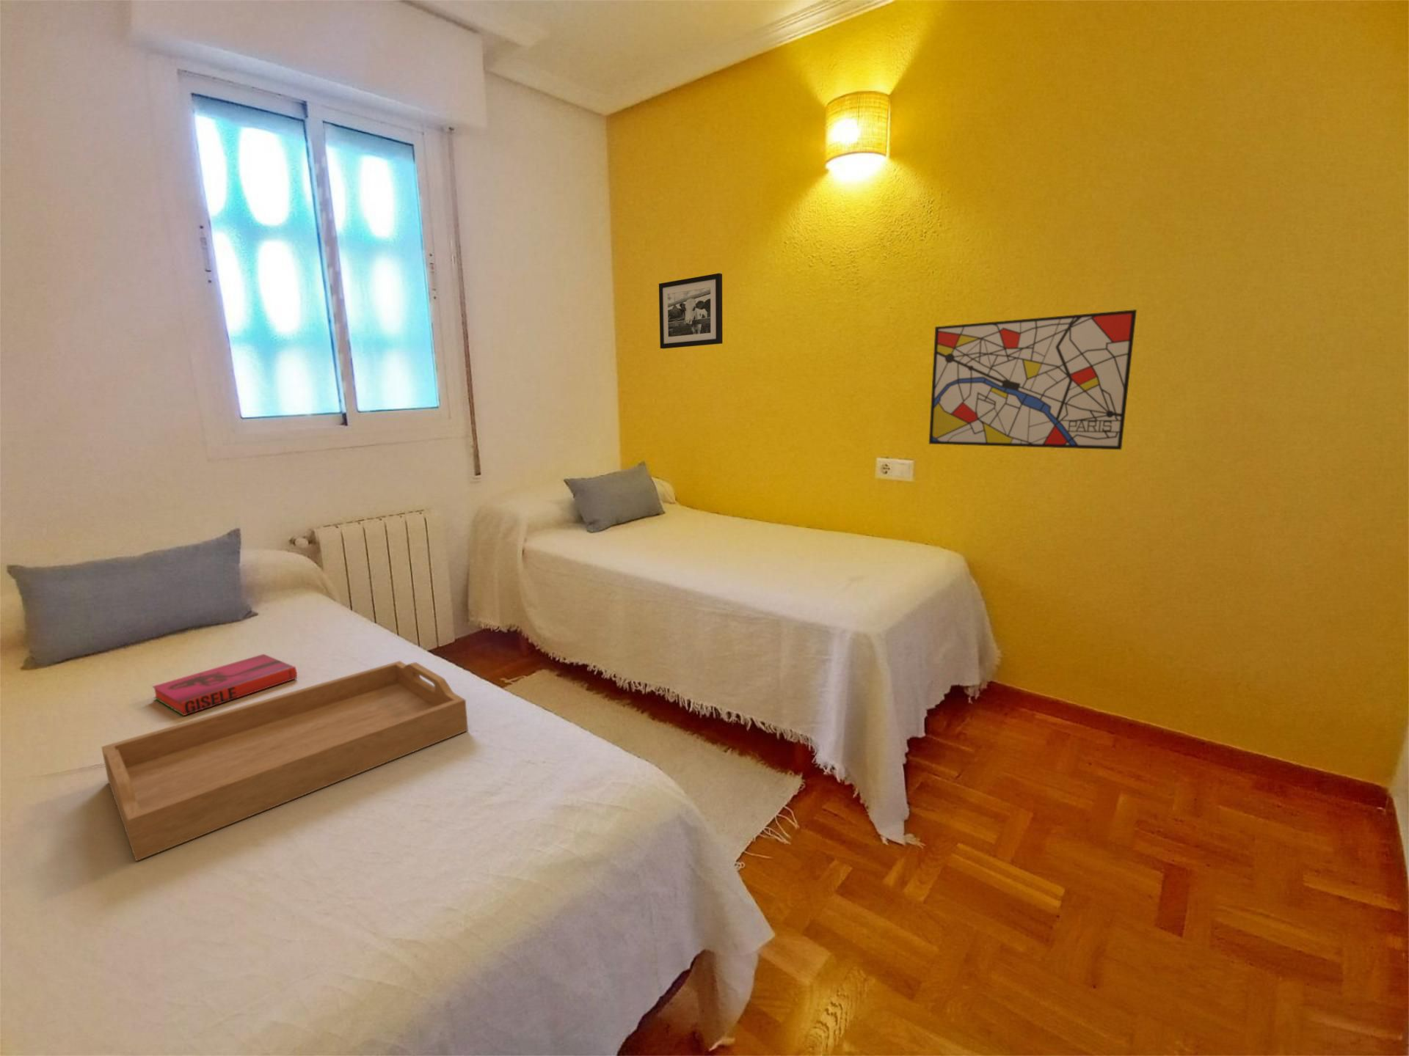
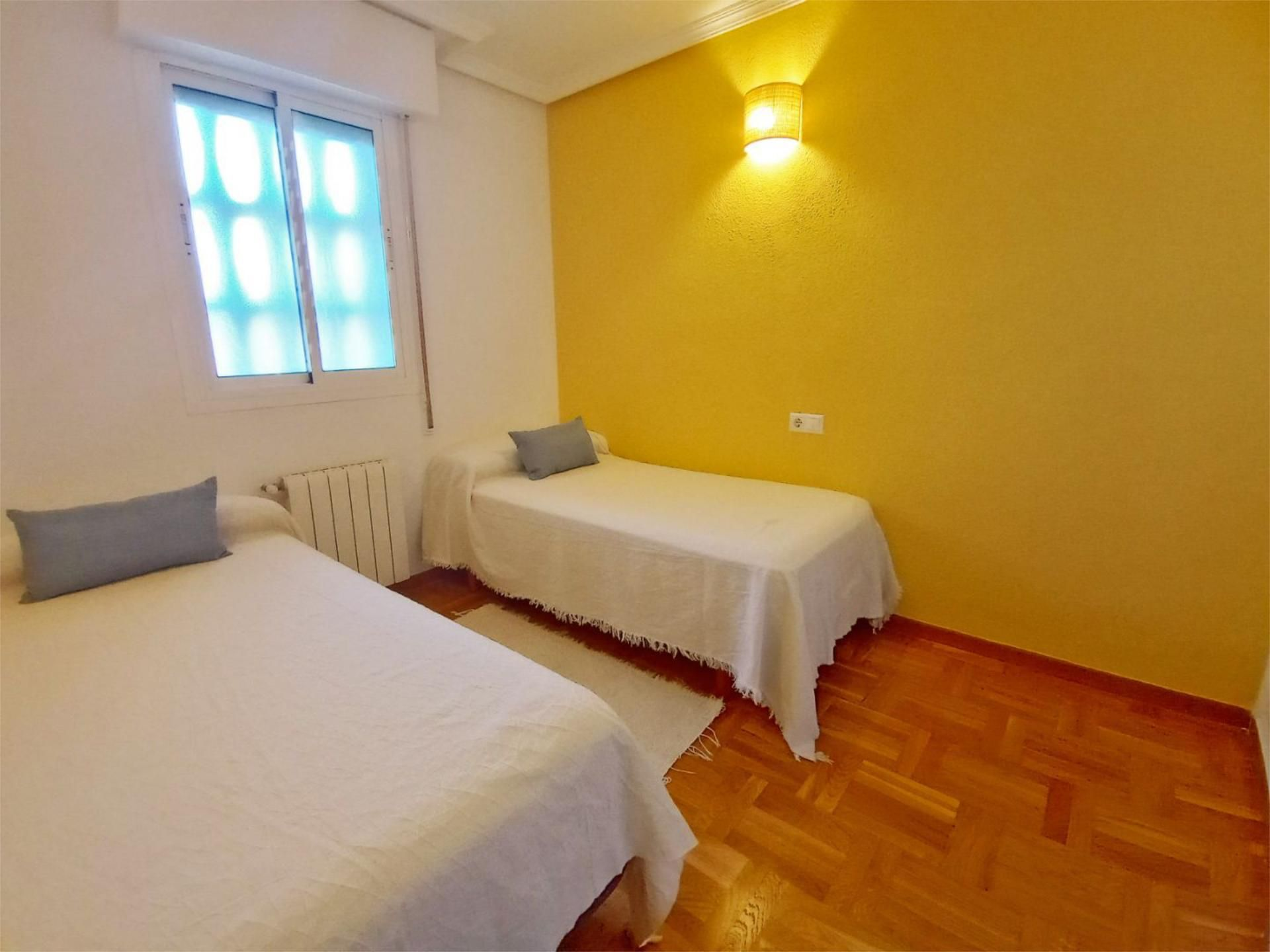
- wall art [929,308,1137,450]
- picture frame [658,273,723,349]
- serving tray [101,660,469,862]
- hardback book [151,653,298,717]
